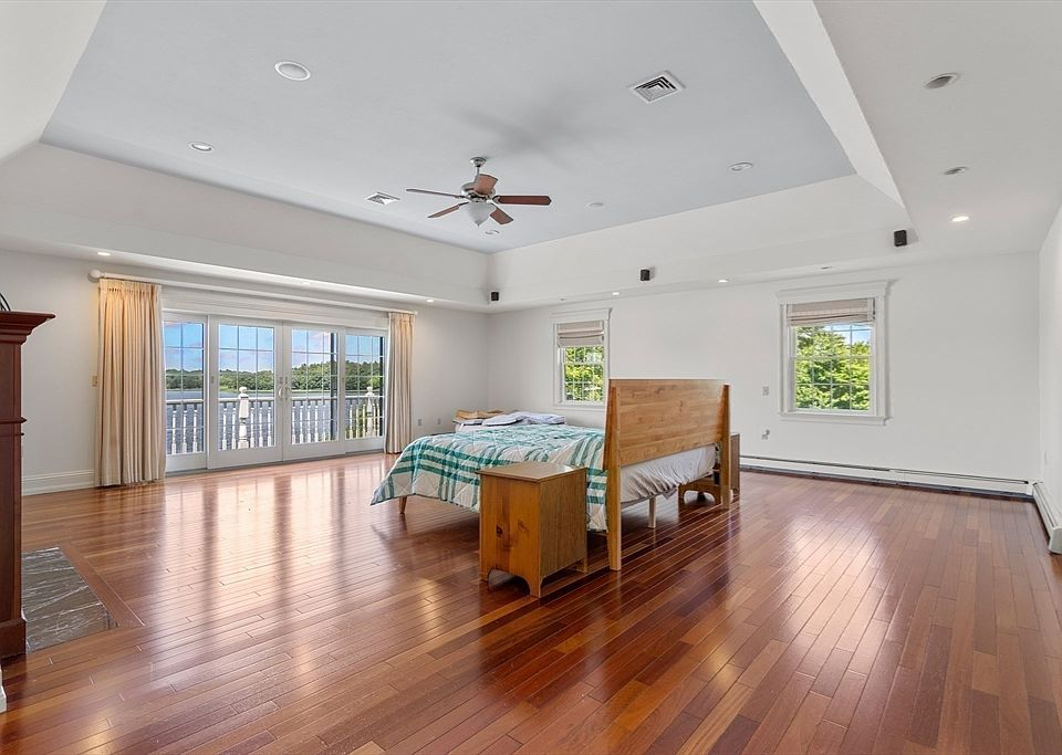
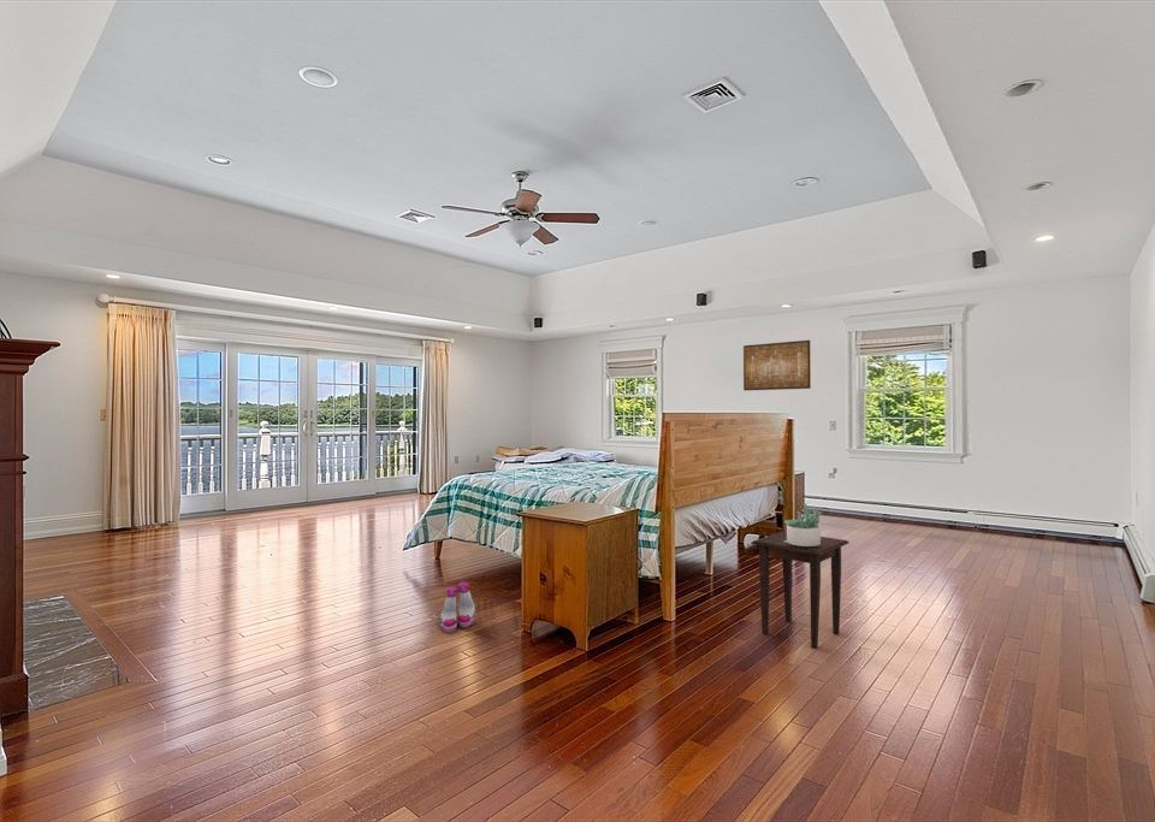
+ boots [438,580,476,633]
+ succulent plant [783,502,822,546]
+ side table [750,530,851,650]
+ wall art [742,339,812,391]
